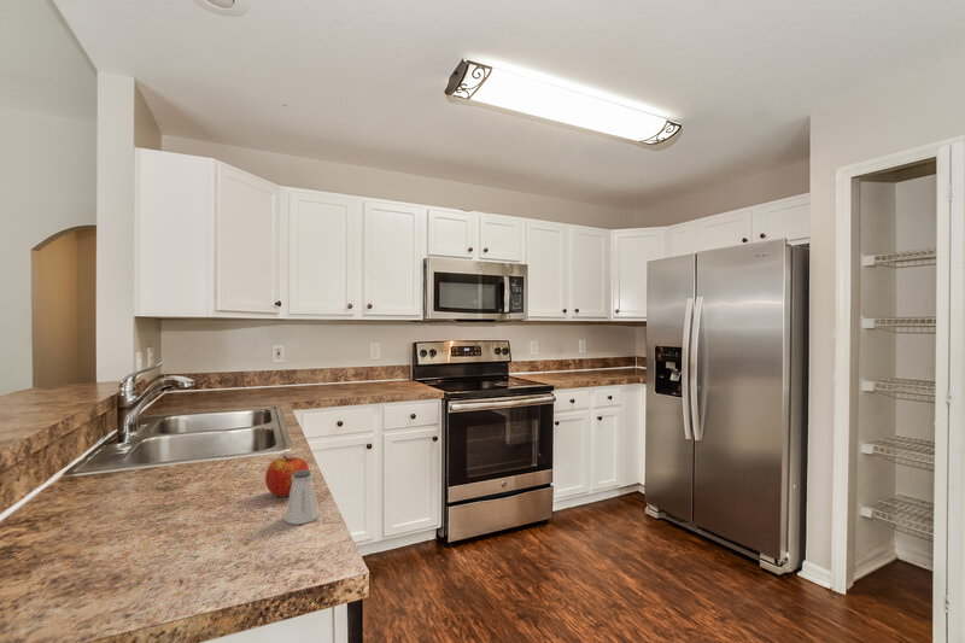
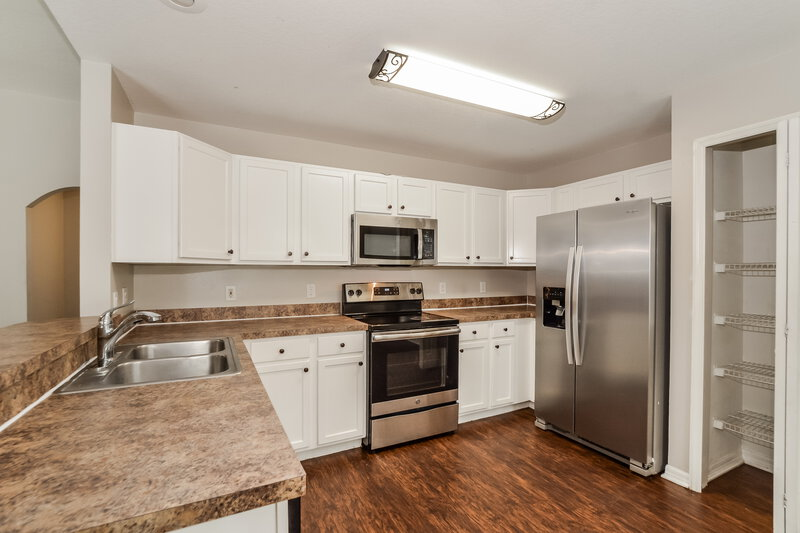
- apple [264,455,310,498]
- saltshaker [283,469,321,526]
